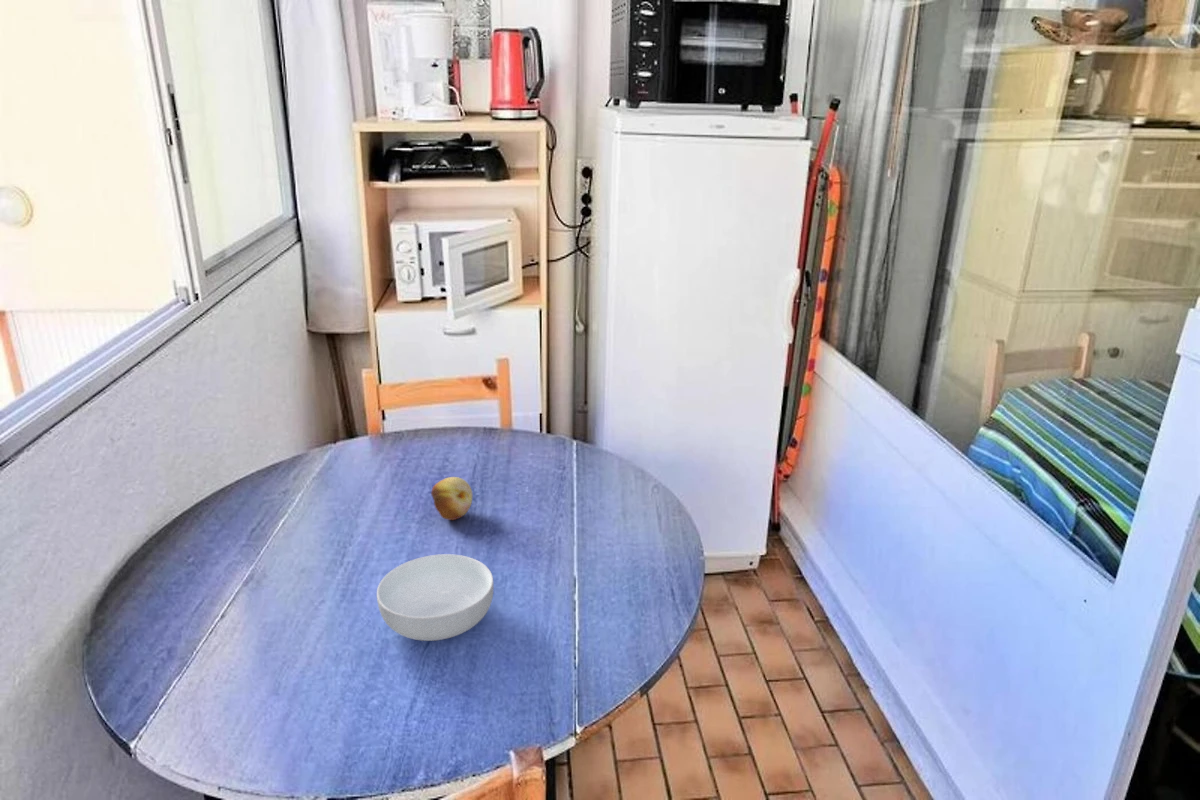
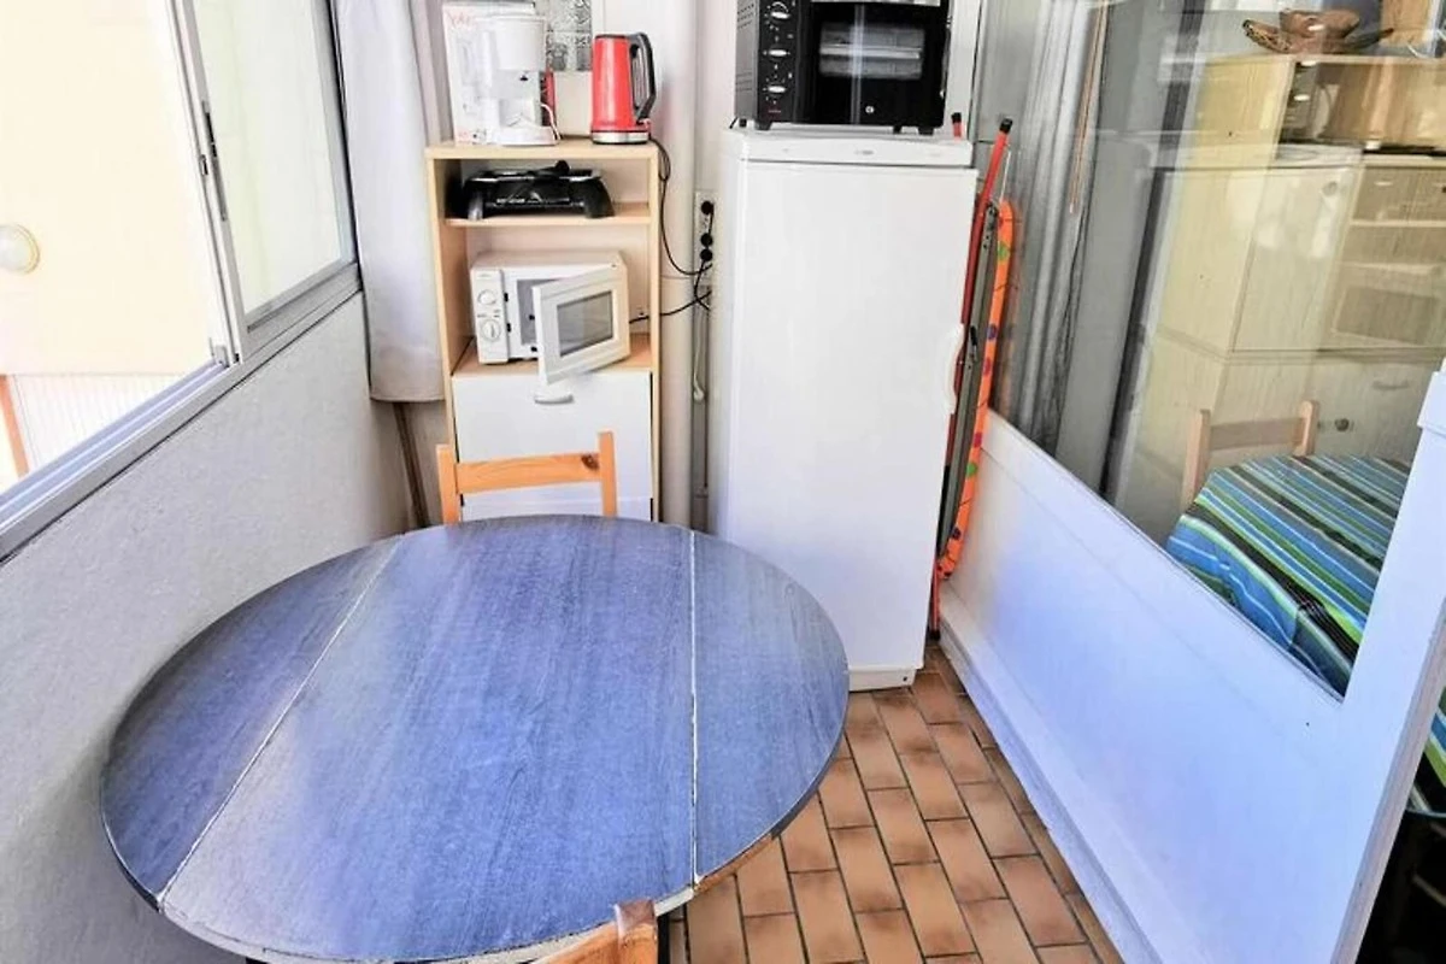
- cereal bowl [376,553,495,642]
- fruit [430,476,473,521]
